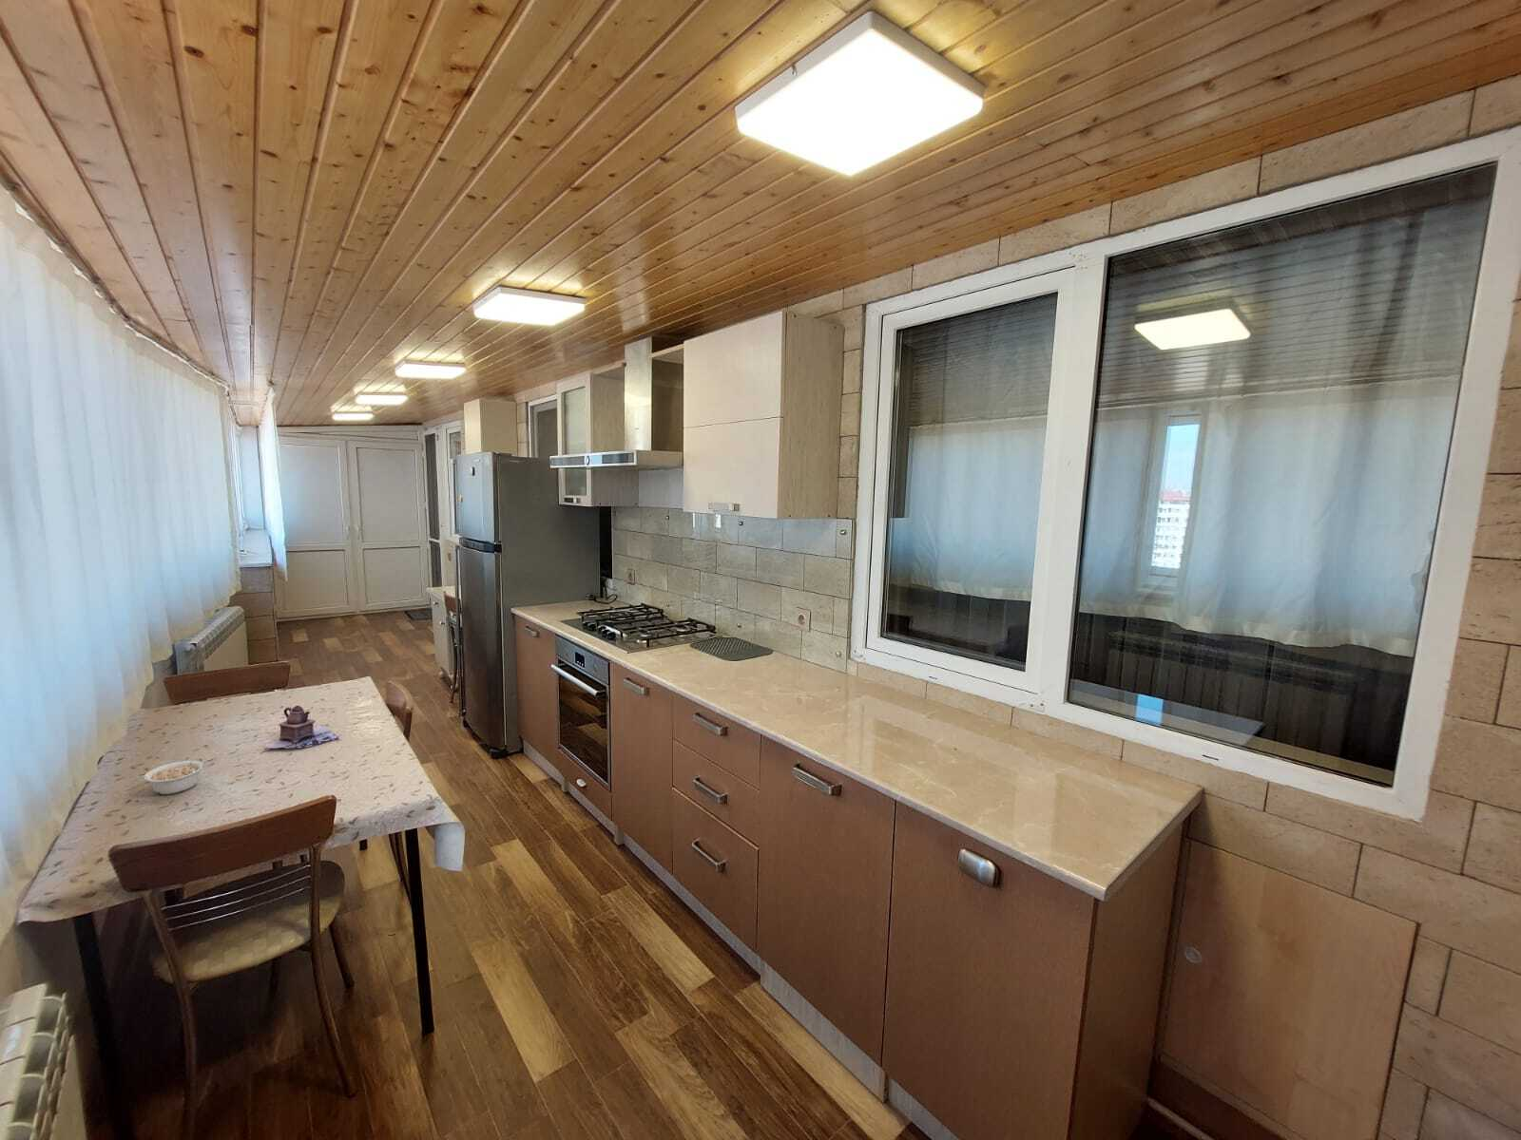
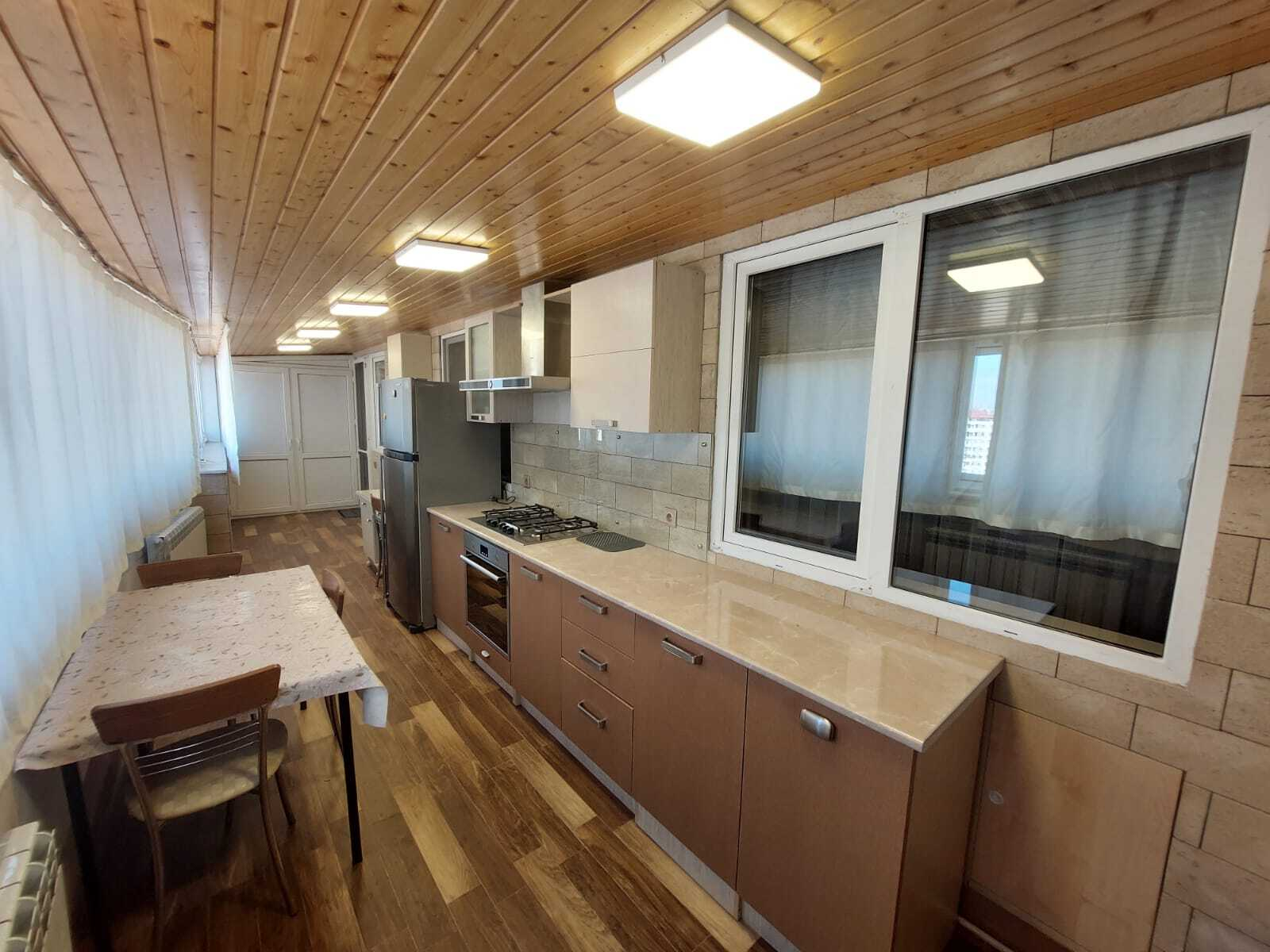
- legume [143,752,205,795]
- teapot [265,705,339,750]
